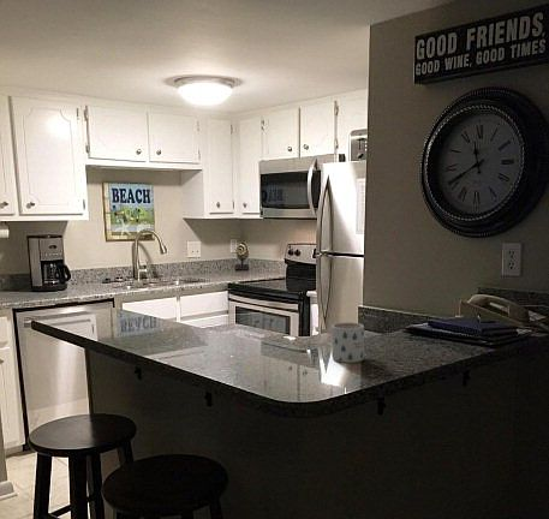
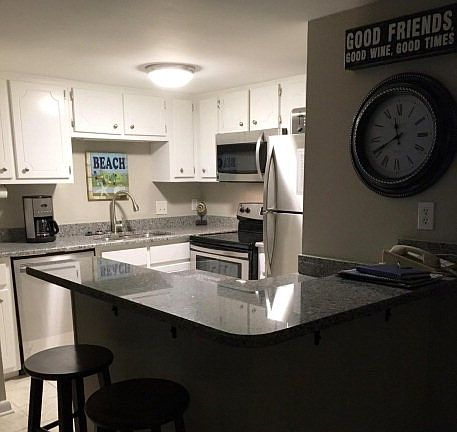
- mug [330,321,365,364]
